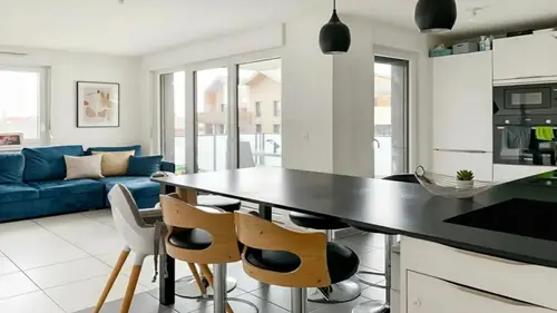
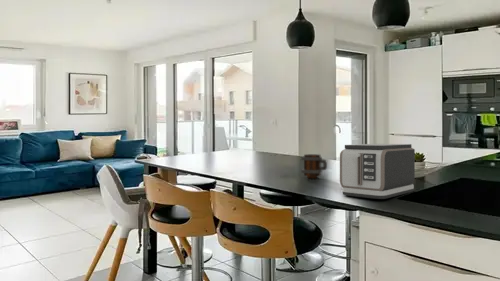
+ toaster [339,143,416,200]
+ mug [300,153,328,179]
